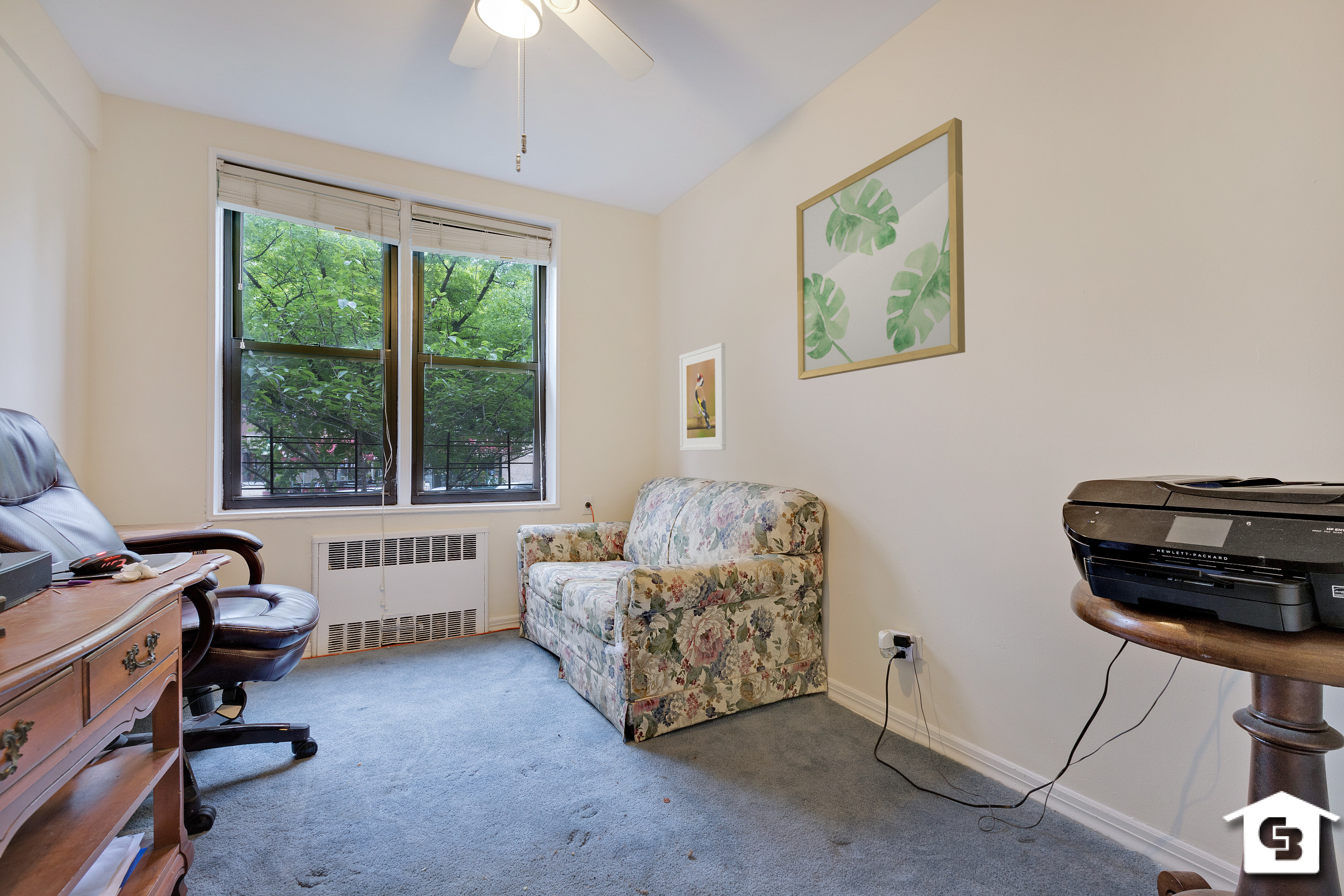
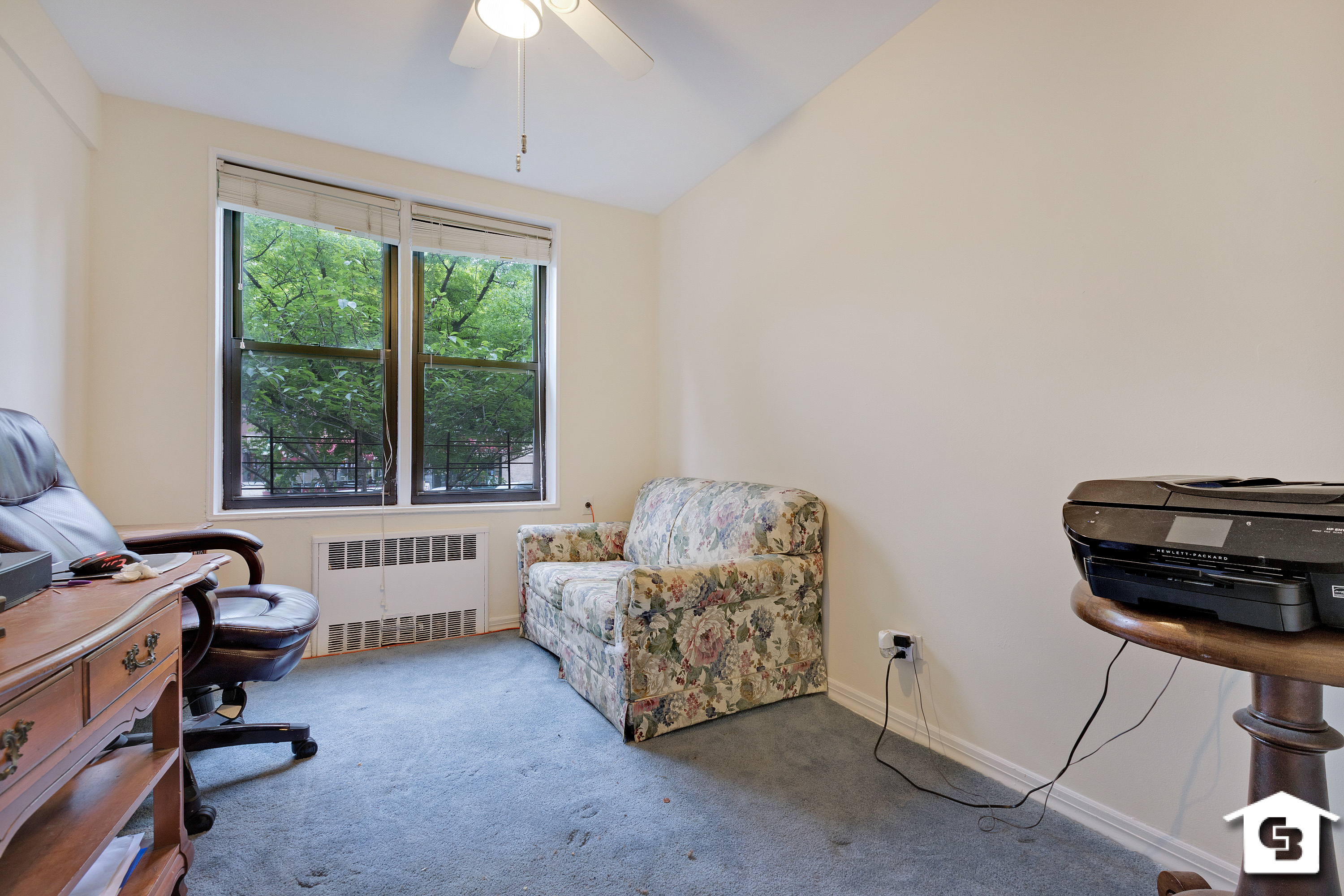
- wall art [796,117,965,380]
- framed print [679,342,726,452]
